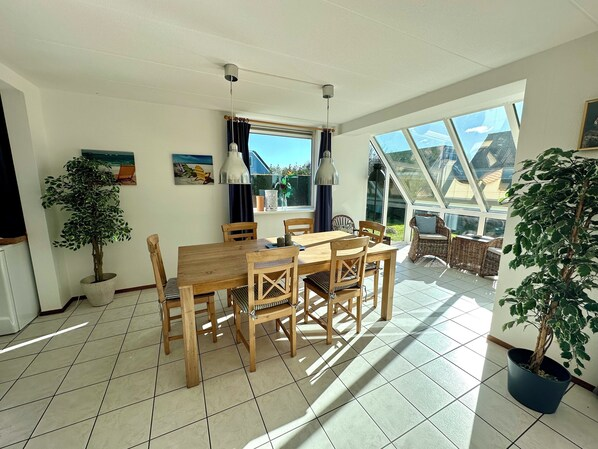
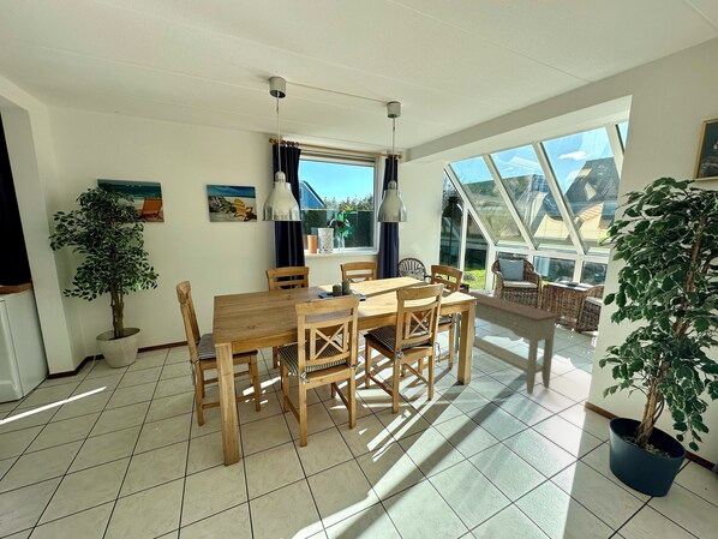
+ console table [454,291,562,395]
